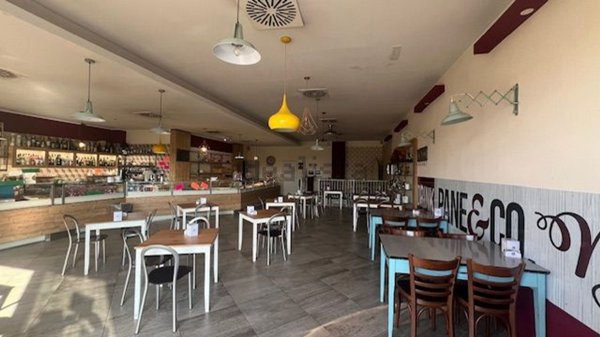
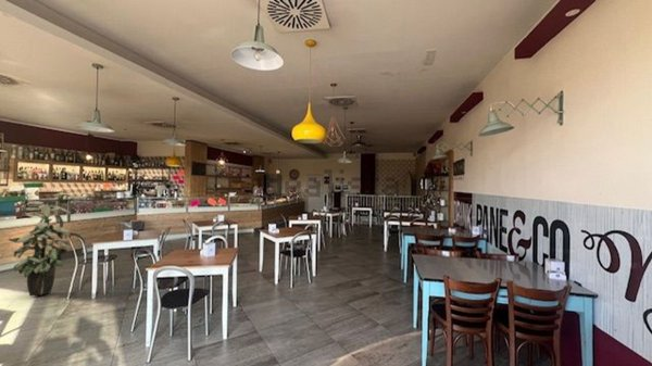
+ indoor plant [7,200,72,296]
